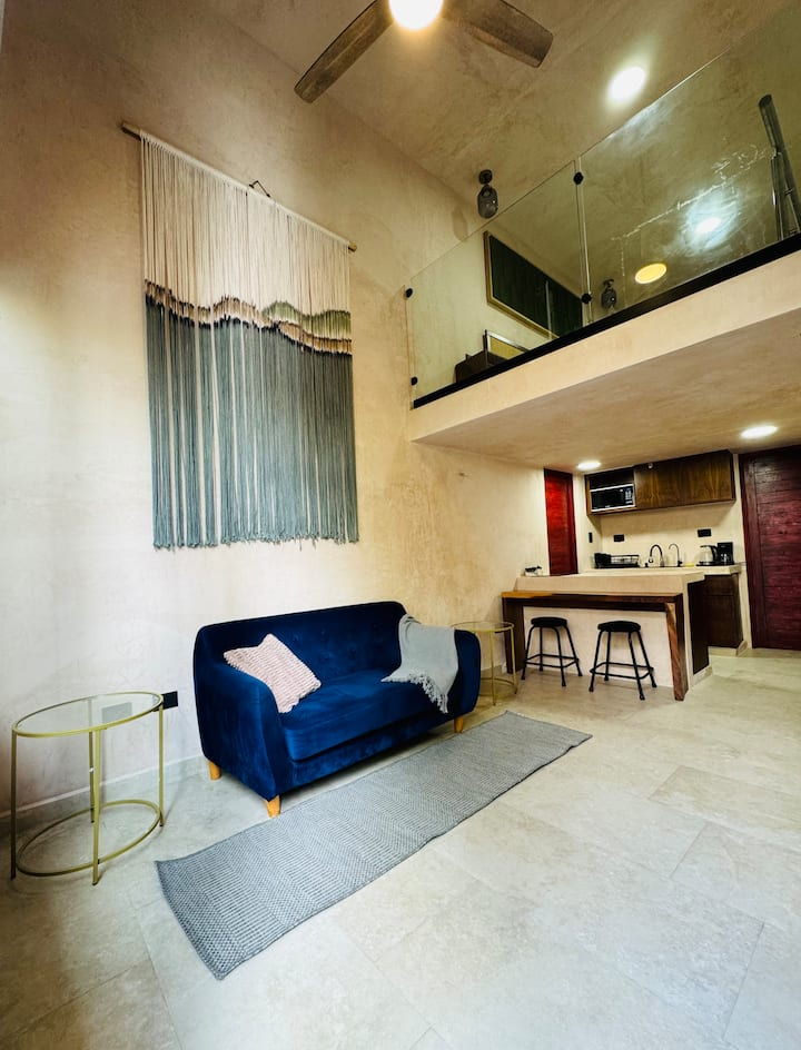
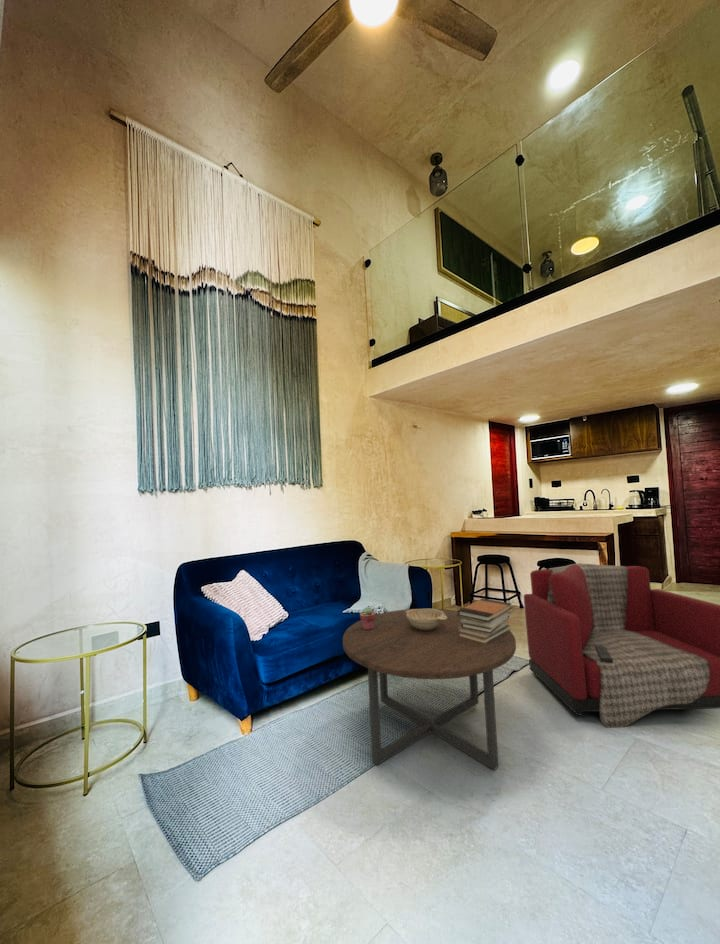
+ decorative bowl [405,608,447,631]
+ potted succulent [359,606,376,630]
+ armchair [523,562,720,729]
+ coffee table [342,608,517,771]
+ book stack [457,597,513,644]
